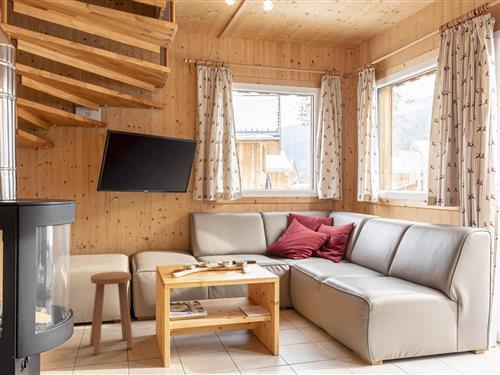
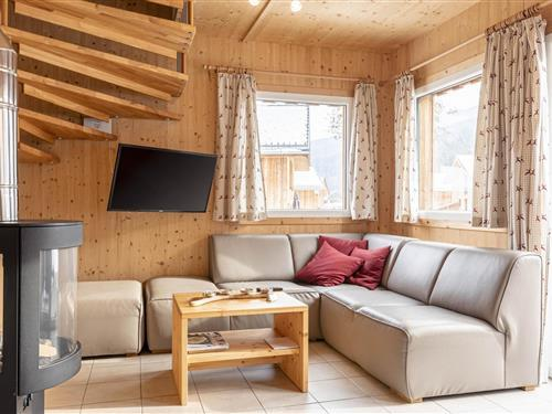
- stool [89,271,135,355]
